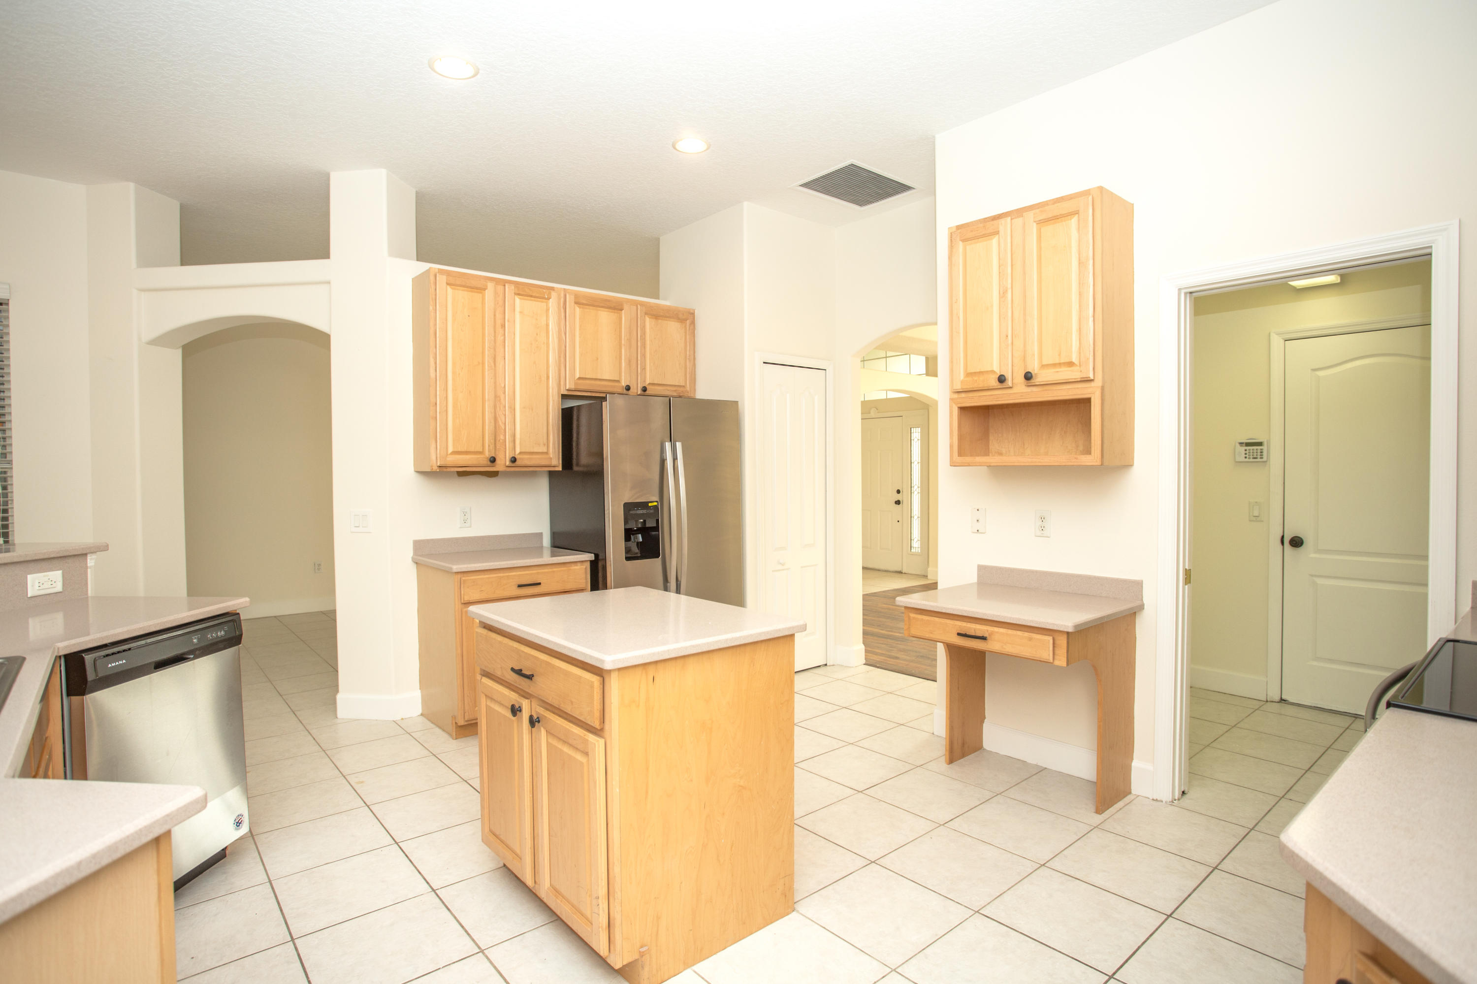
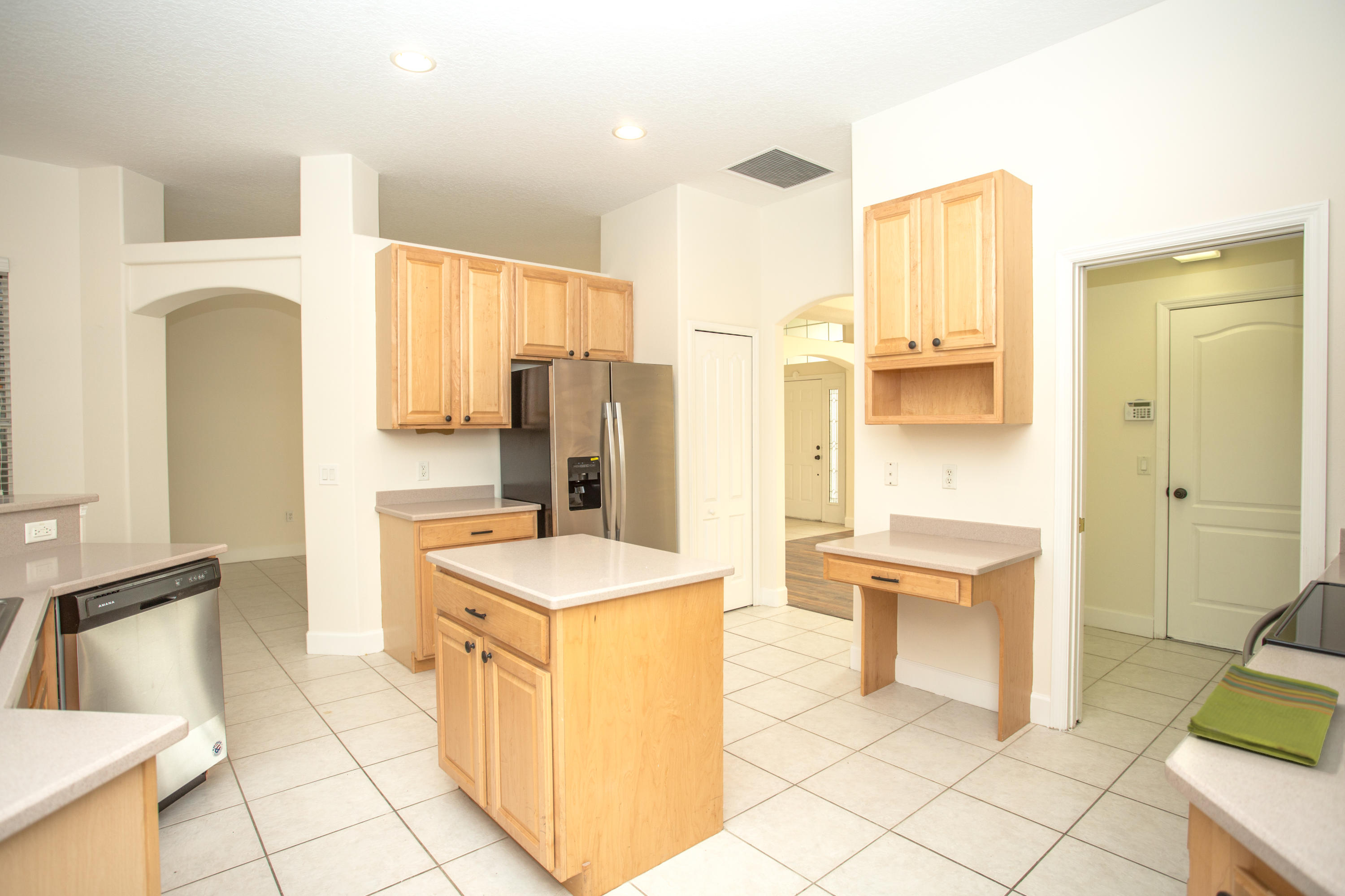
+ dish towel [1186,663,1340,766]
